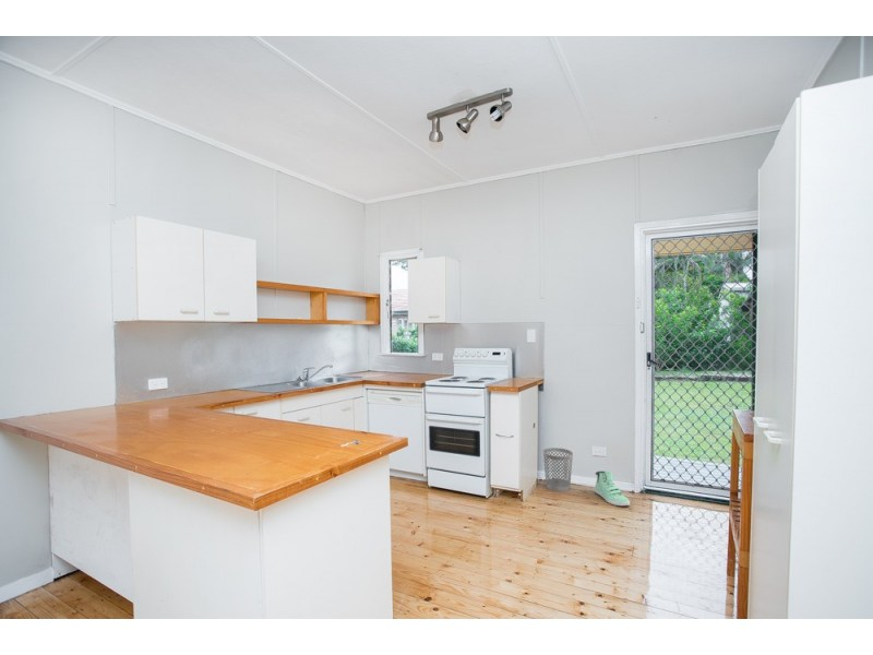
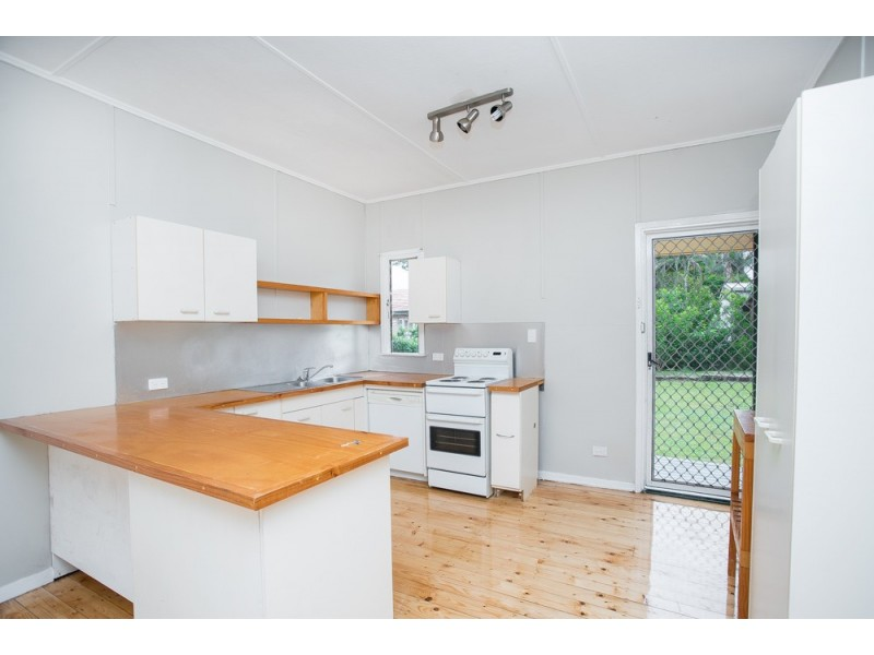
- wastebasket [542,446,574,492]
- sneaker [594,469,631,507]
